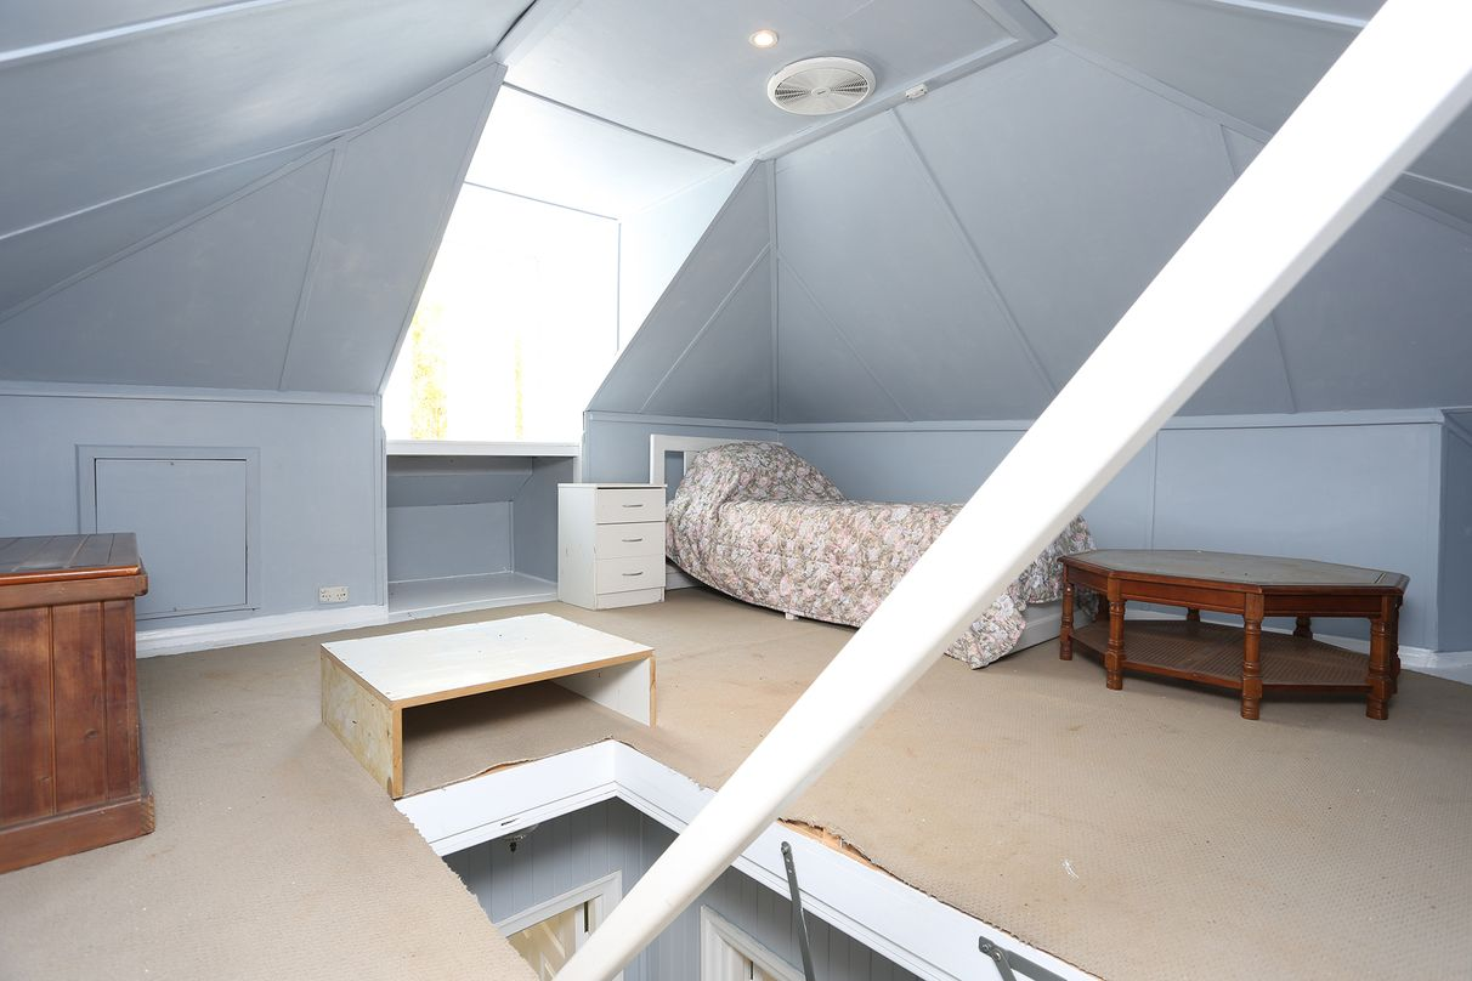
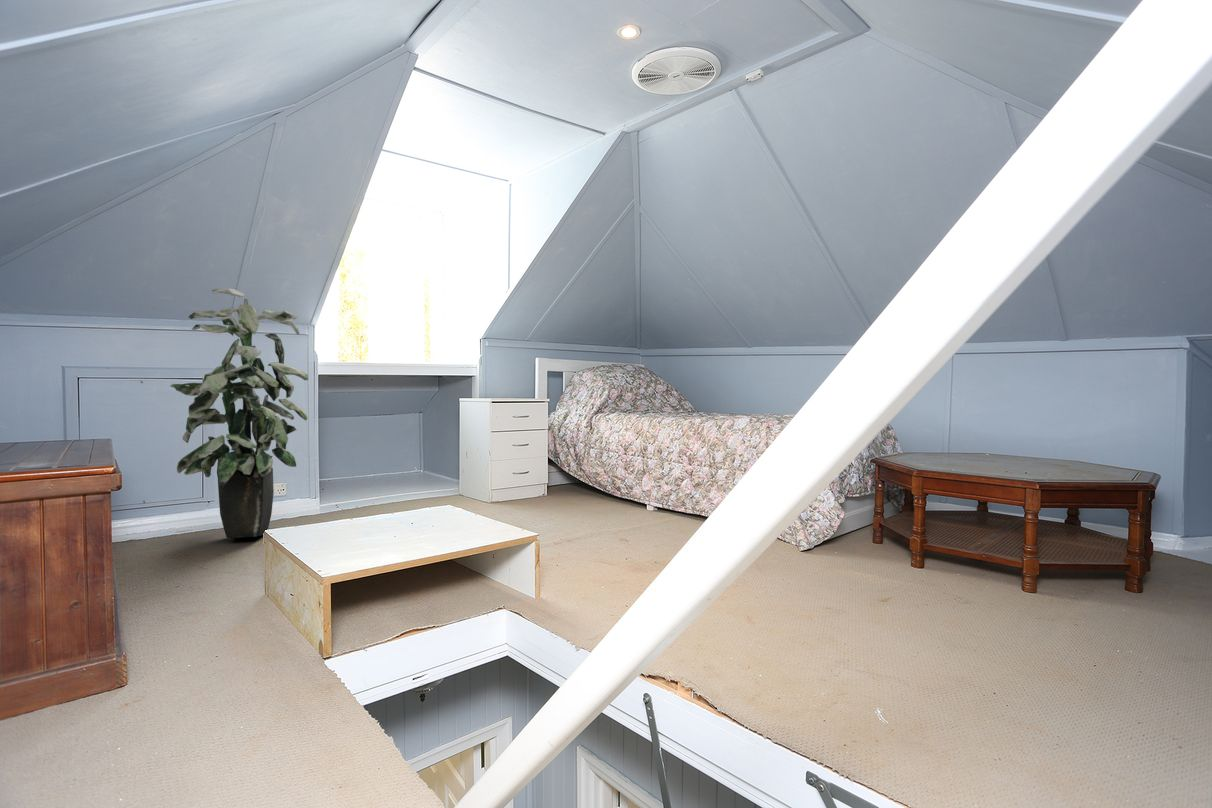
+ indoor plant [170,287,309,539]
